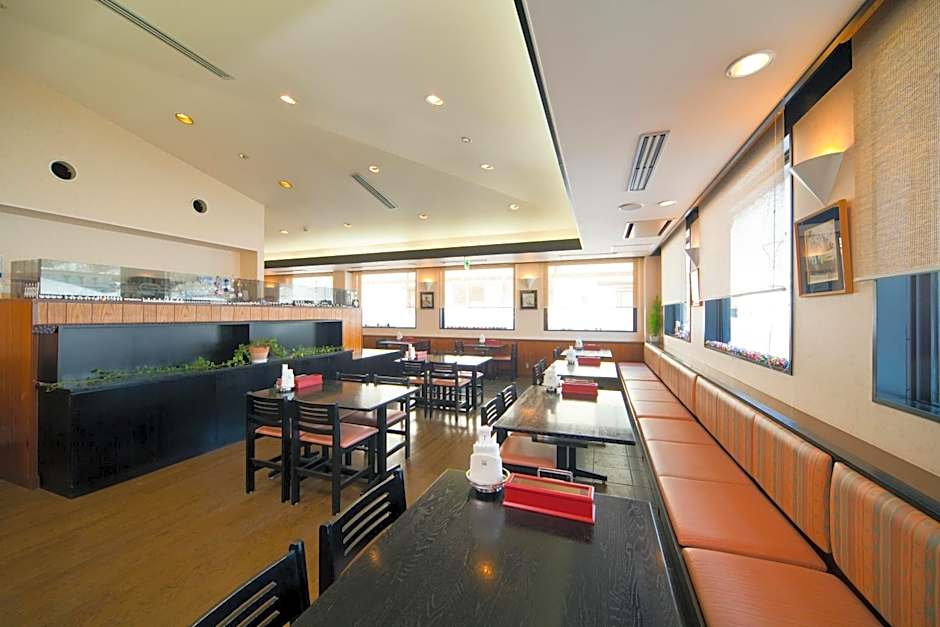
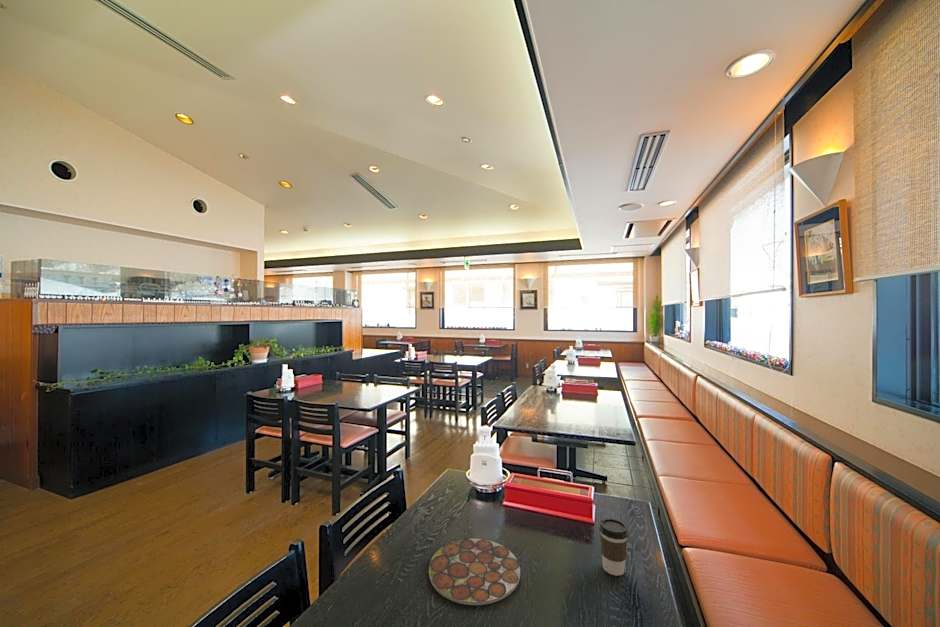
+ plate [428,537,521,606]
+ coffee cup [598,517,629,577]
